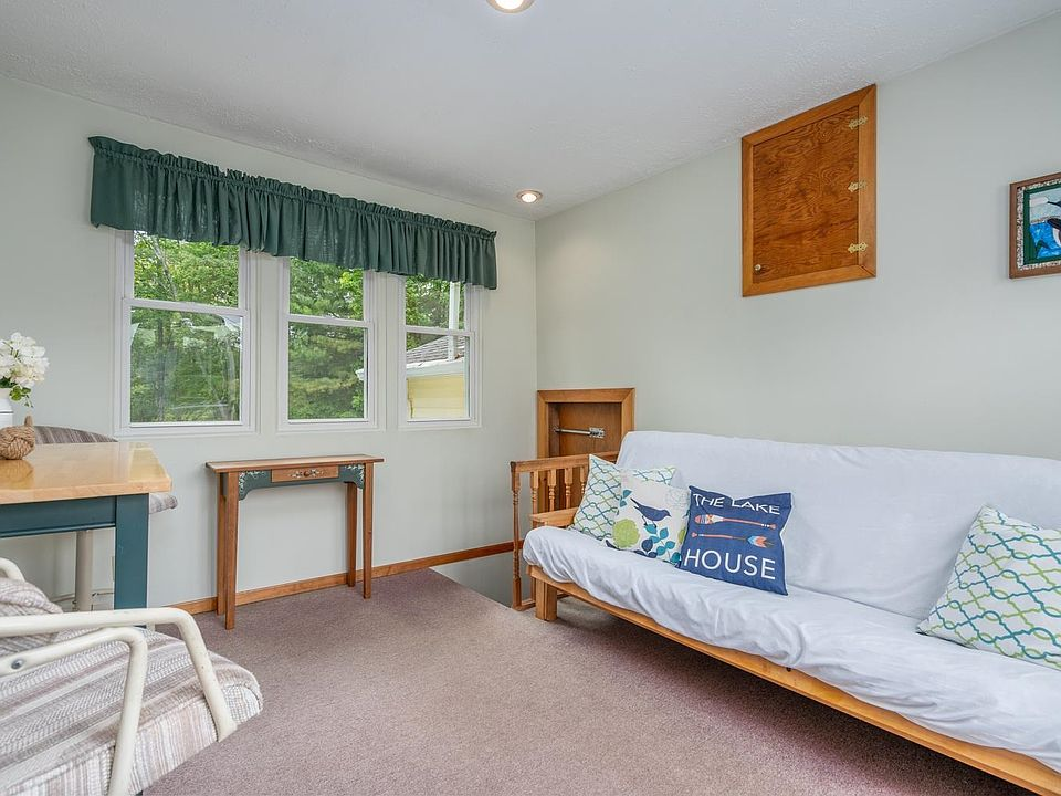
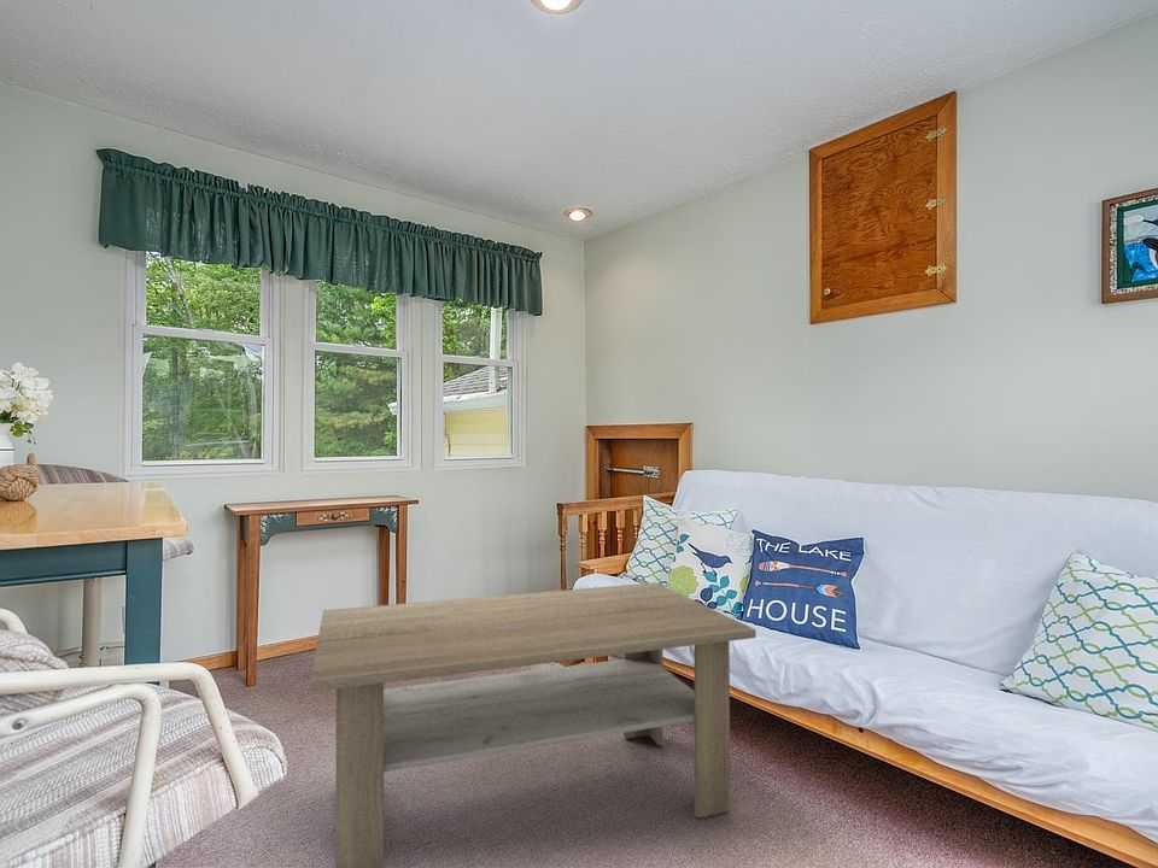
+ coffee table [309,581,758,868]
